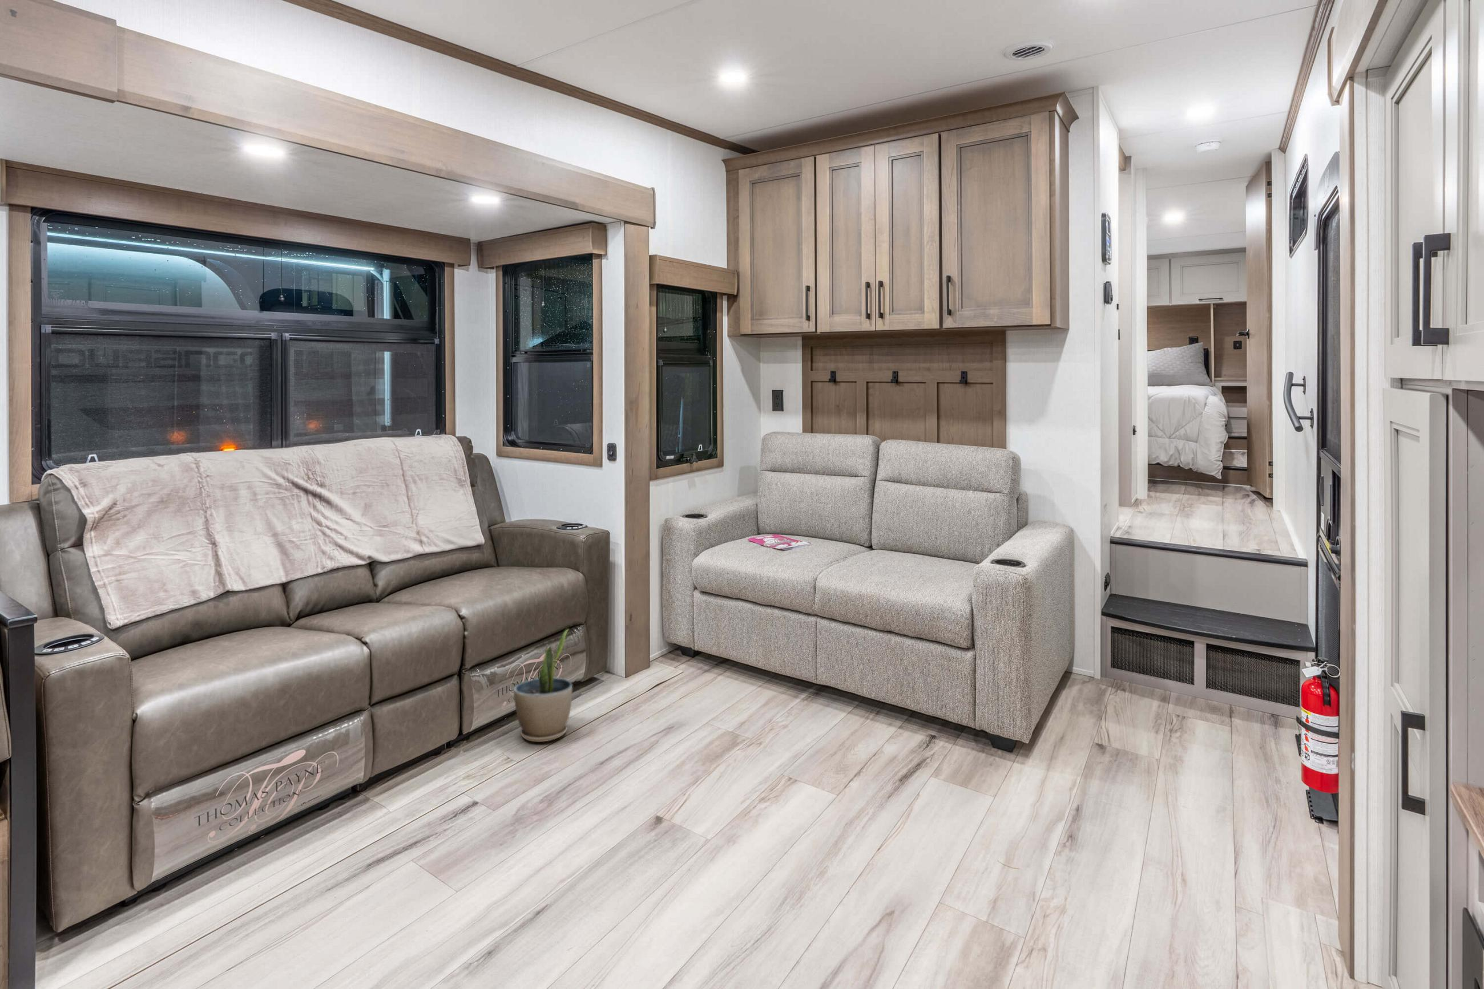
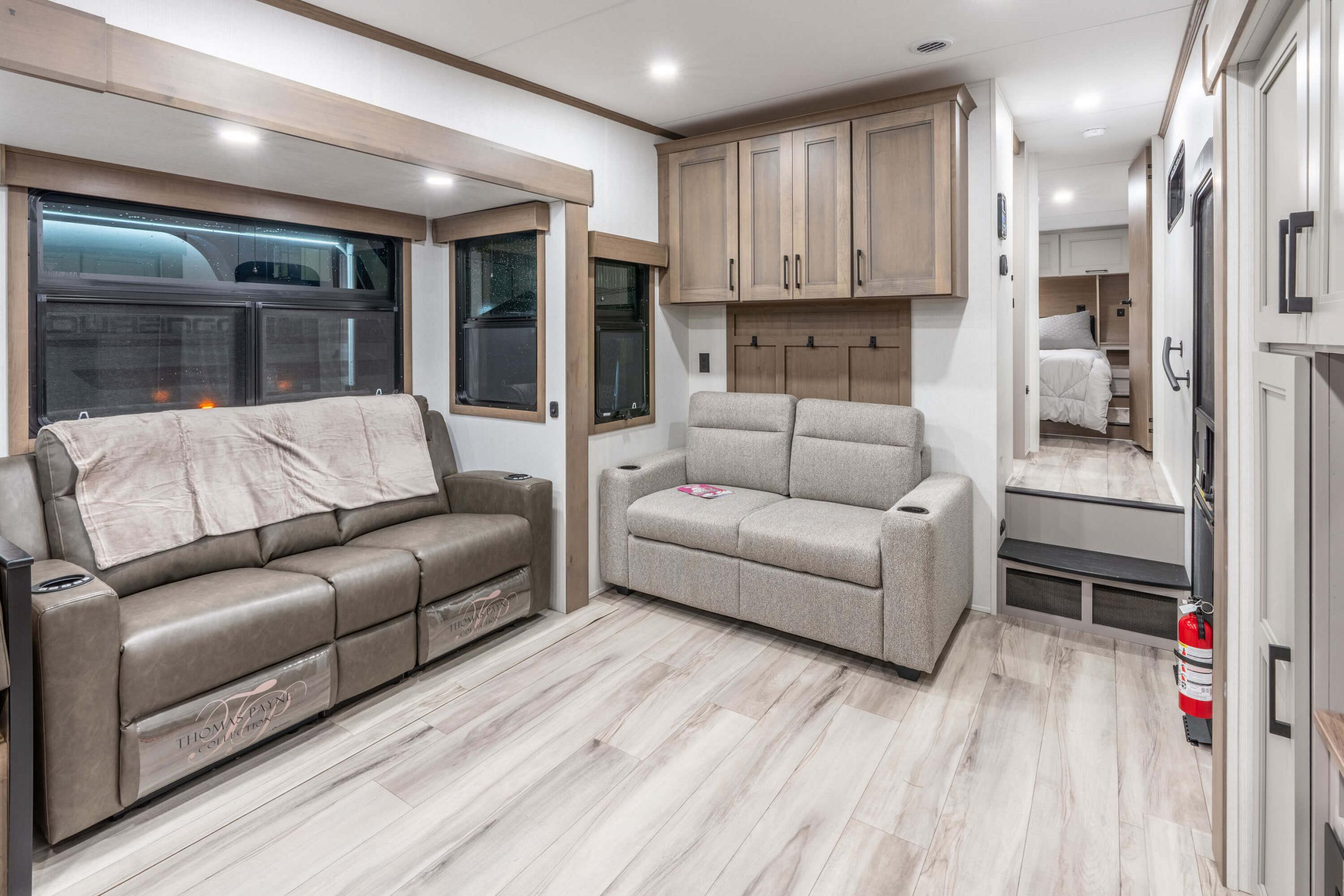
- potted plant [513,628,573,743]
